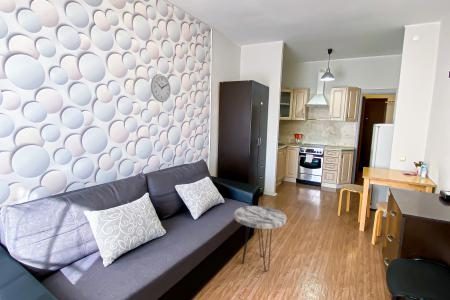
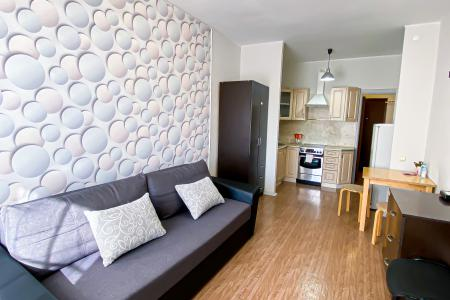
- wall clock [150,73,172,103]
- side table [233,205,287,273]
